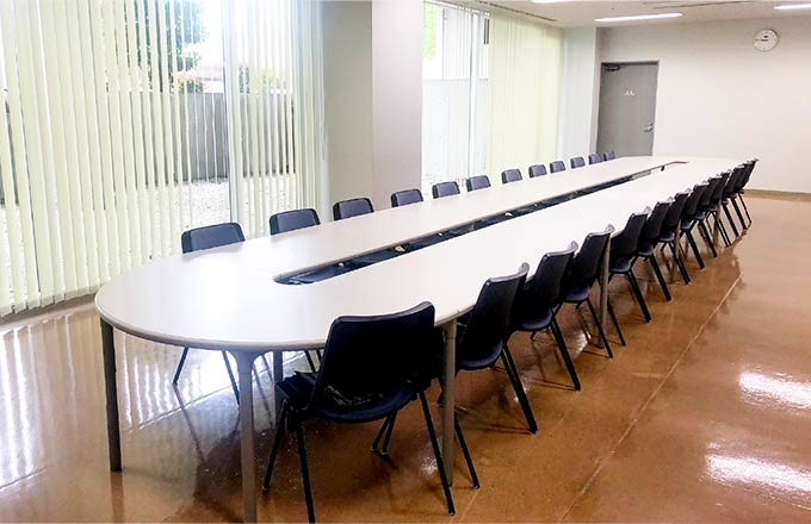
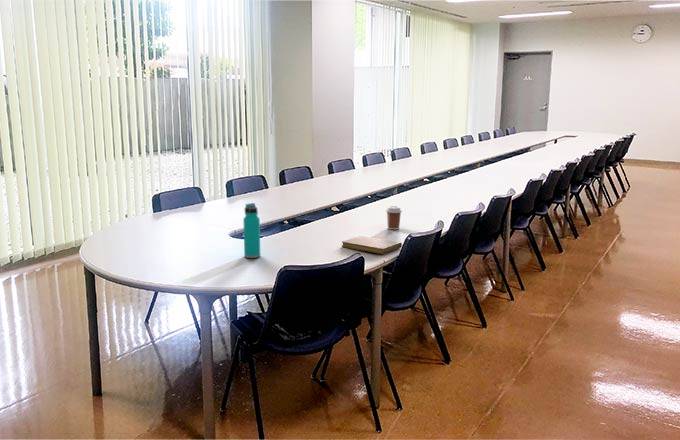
+ notebook [341,235,403,255]
+ water bottle [242,202,261,259]
+ coffee cup [385,205,403,230]
